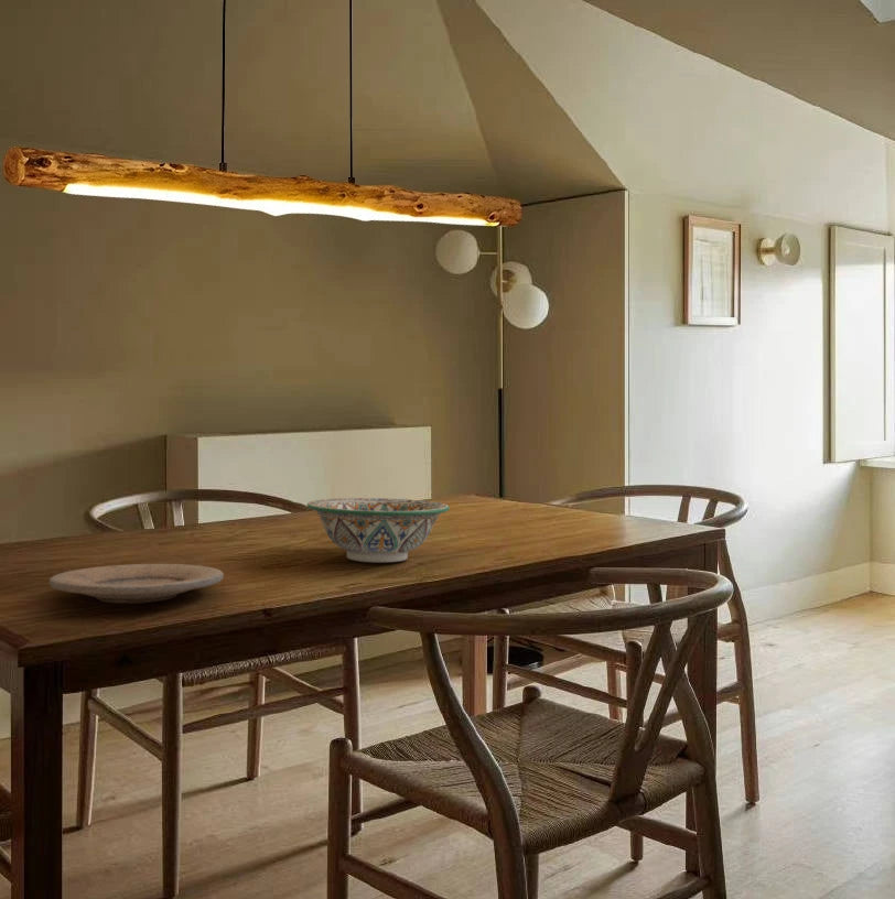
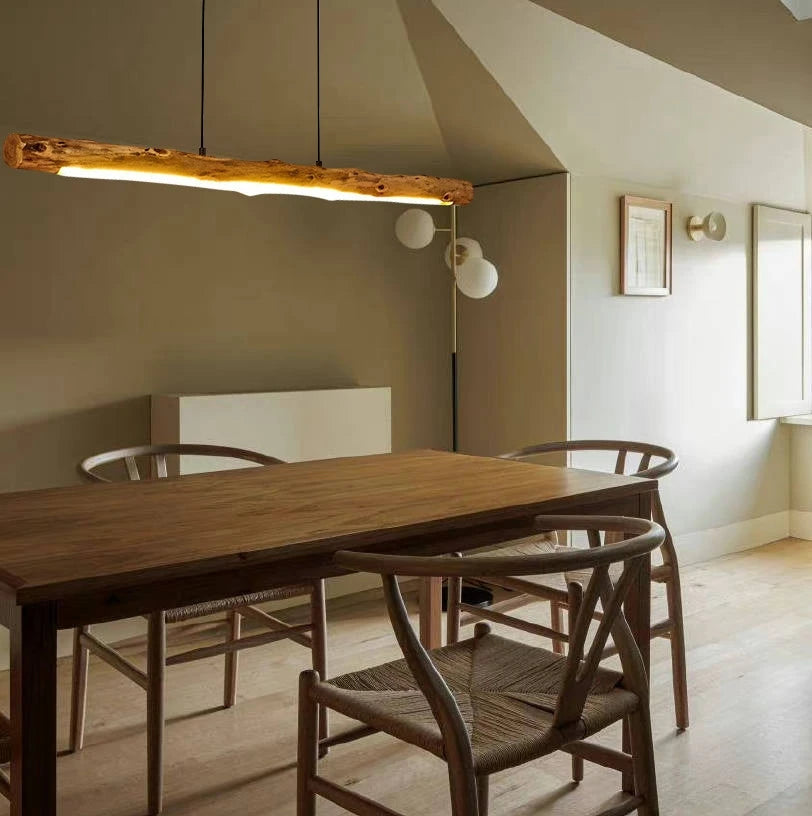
- decorative bowl [306,497,451,563]
- plate [48,563,225,604]
